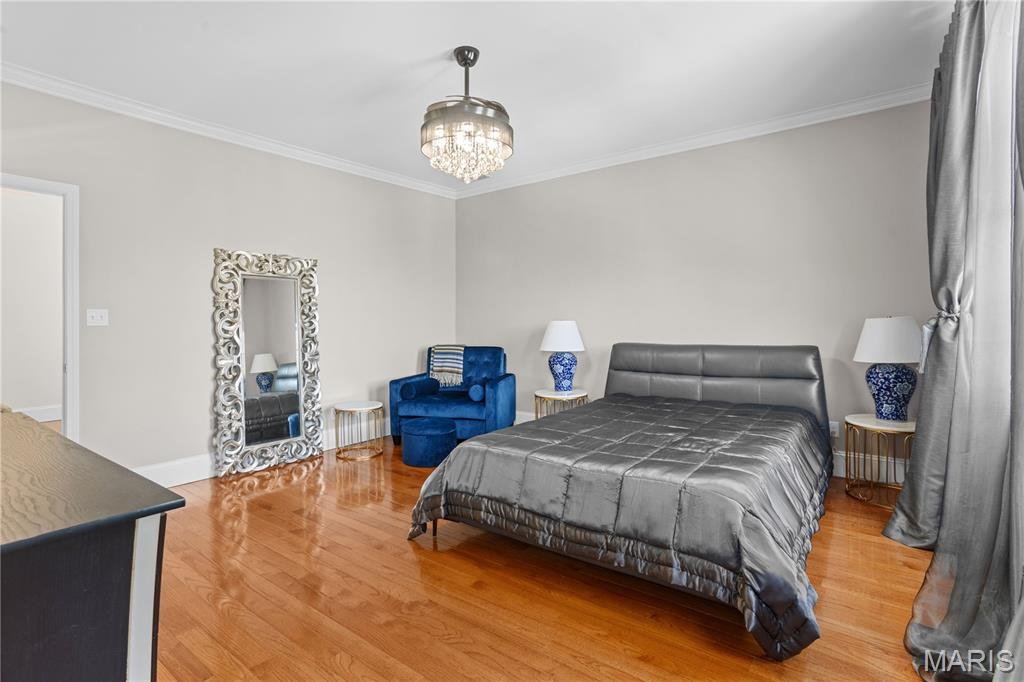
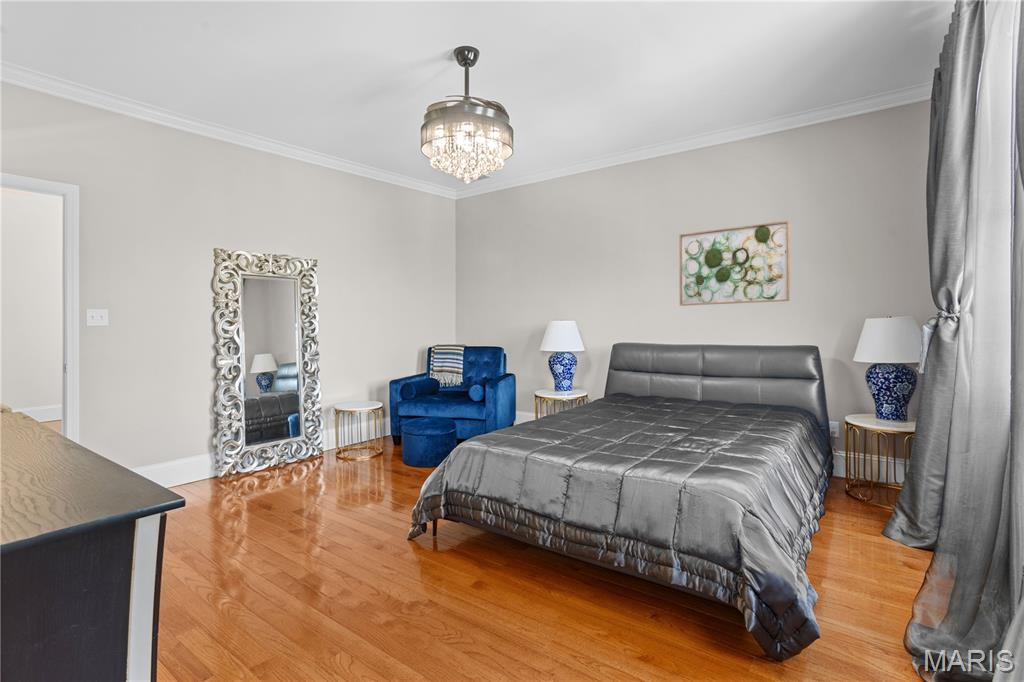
+ wall art [678,220,791,307]
